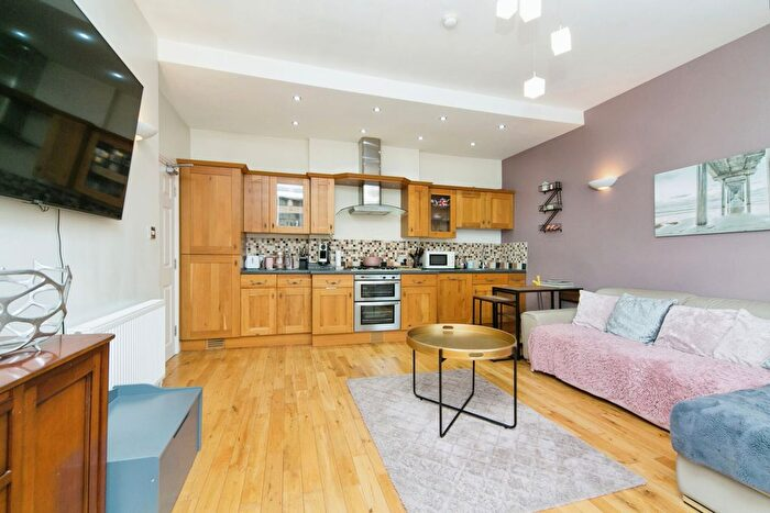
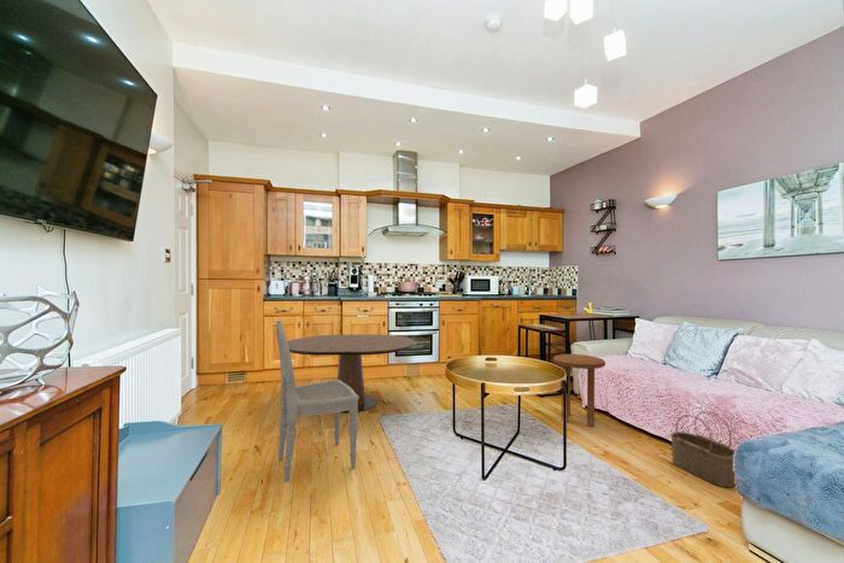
+ dining chair [275,319,359,483]
+ dining table [287,333,416,415]
+ wicker basket [670,410,737,488]
+ side table [552,353,606,428]
